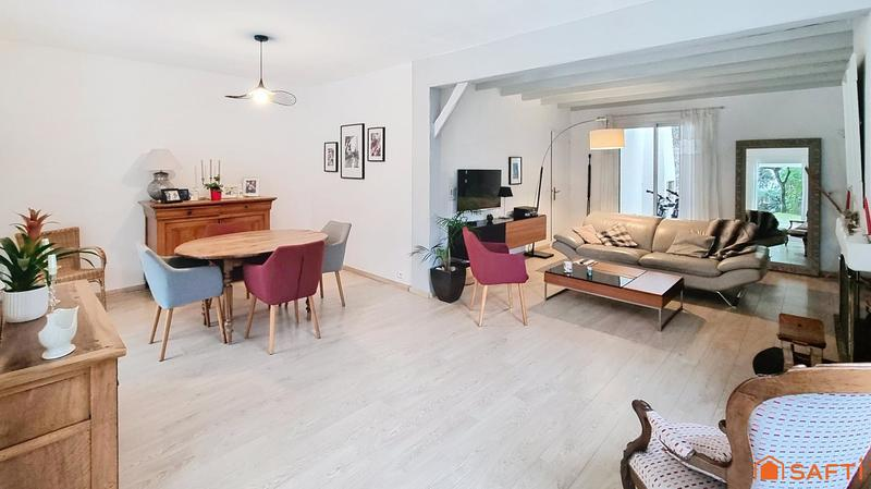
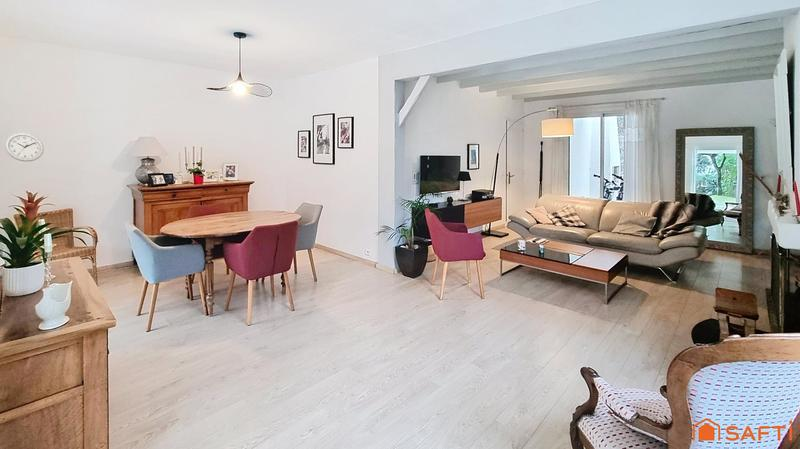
+ wall clock [4,132,45,162]
